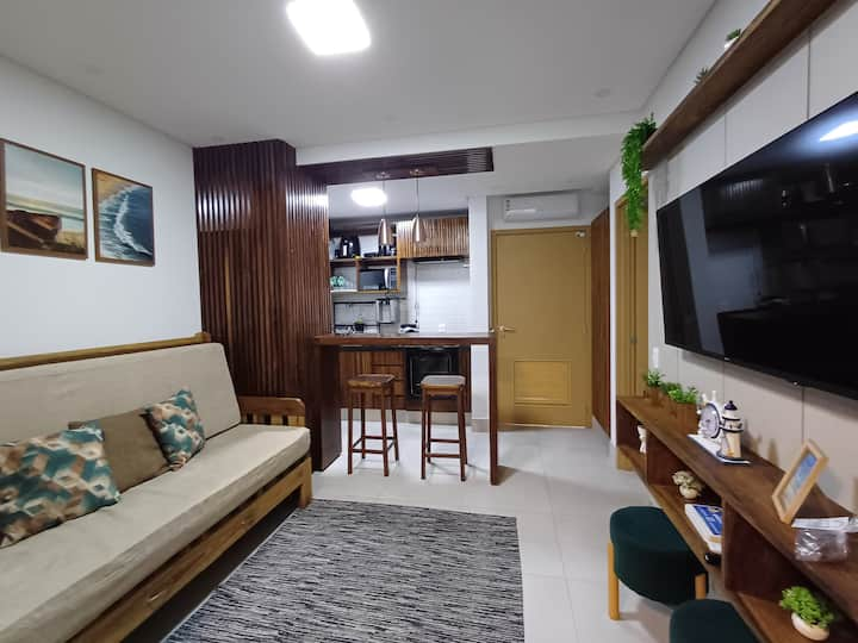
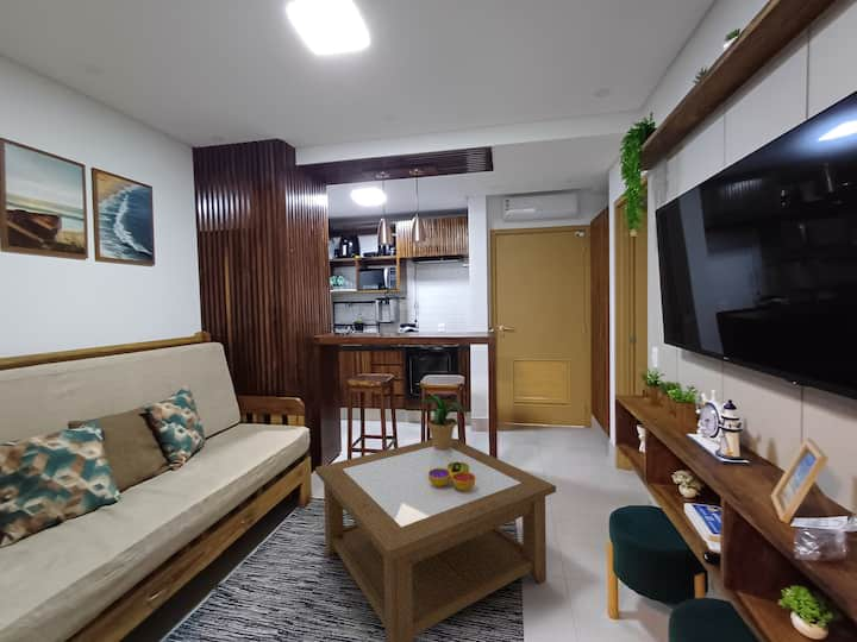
+ decorative bowl [428,462,475,490]
+ coffee table [314,438,557,642]
+ potted plant [414,395,468,451]
